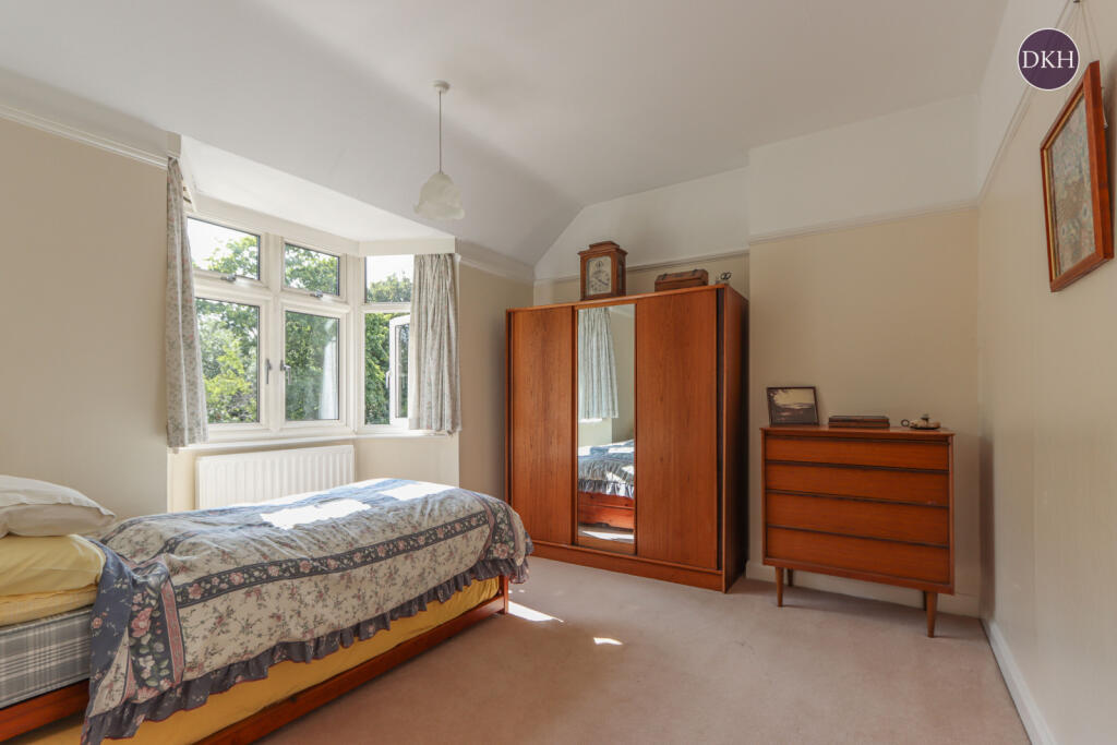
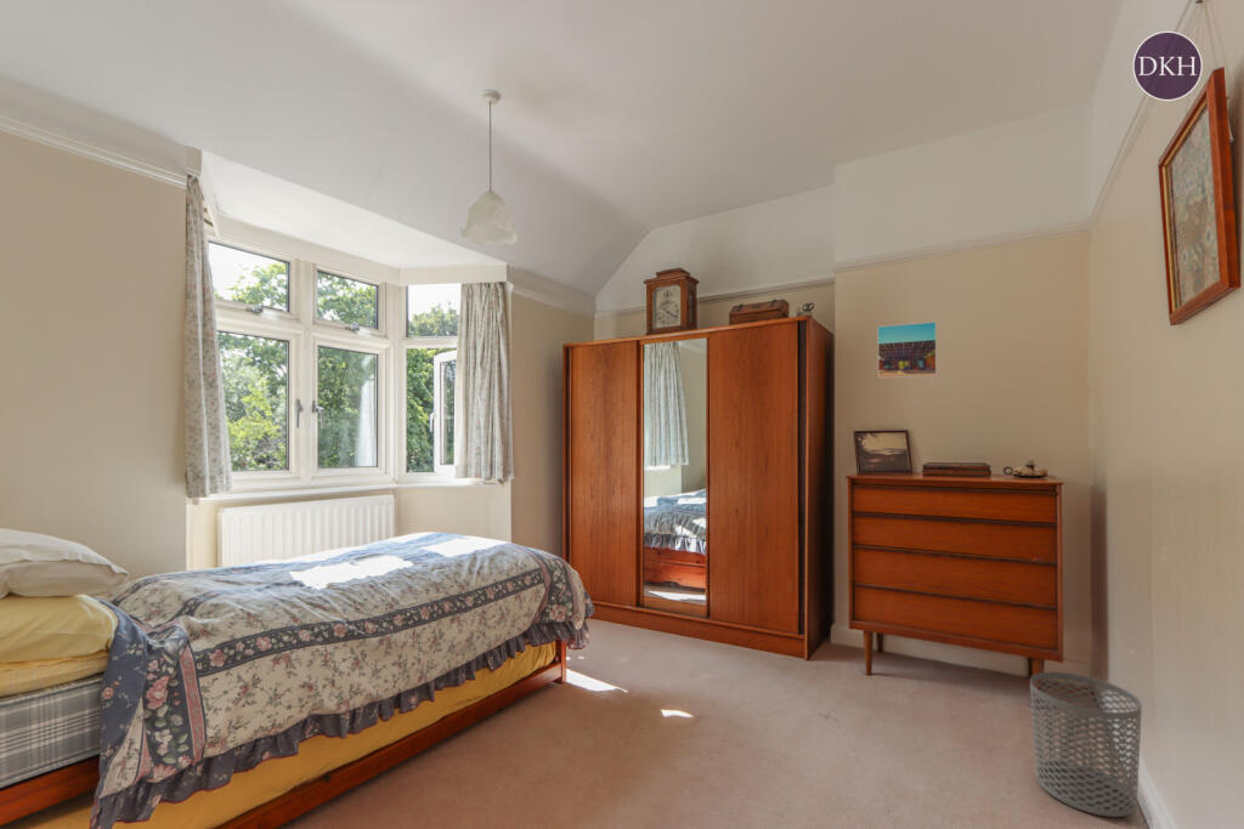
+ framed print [876,320,938,380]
+ waste bin [1029,671,1143,818]
